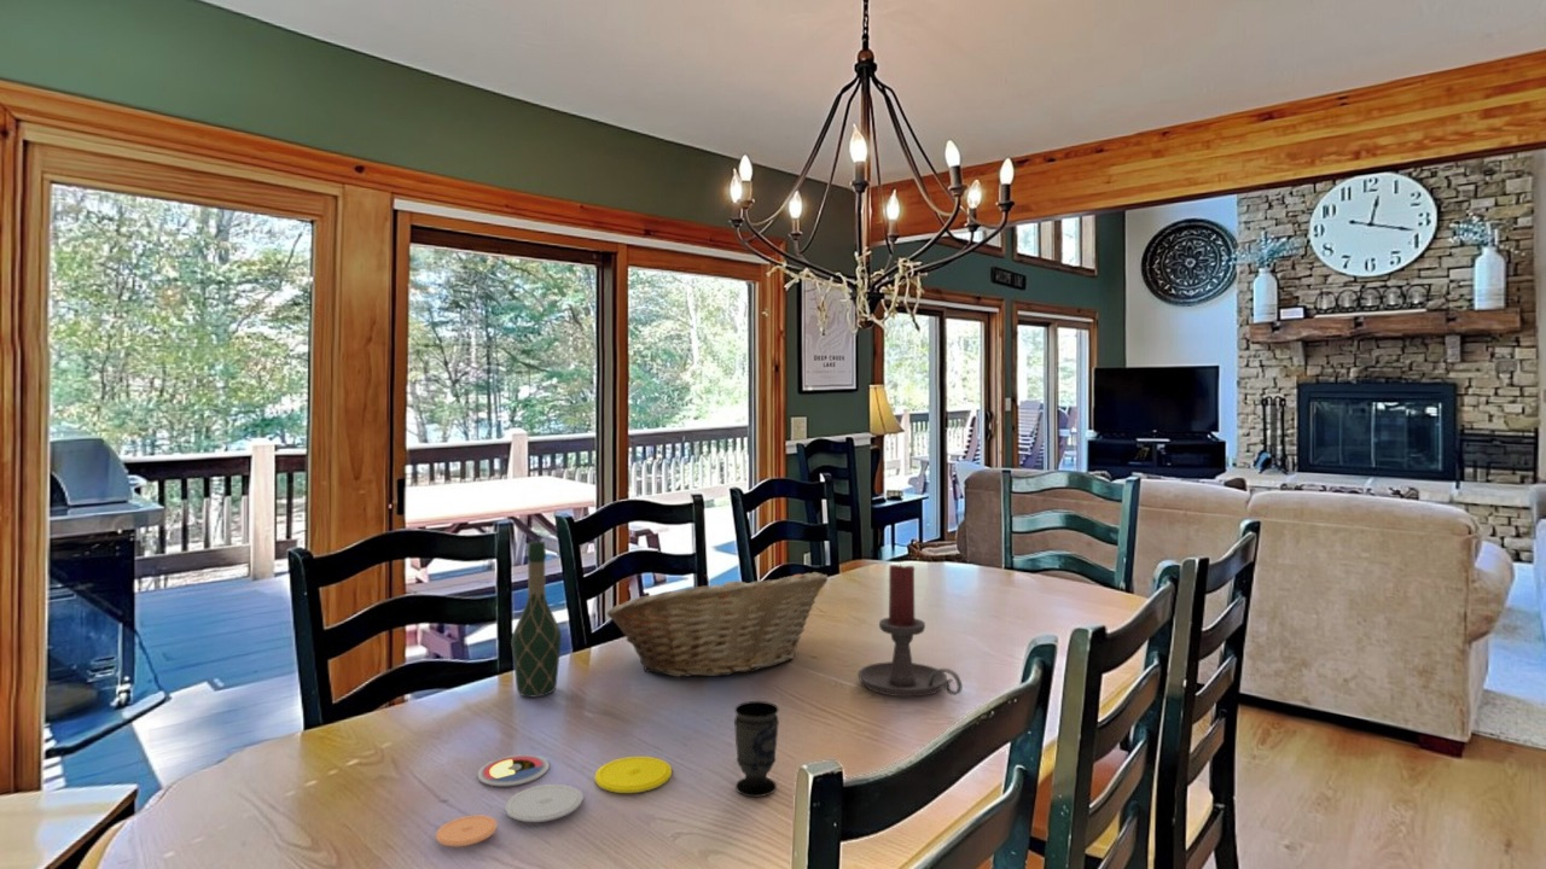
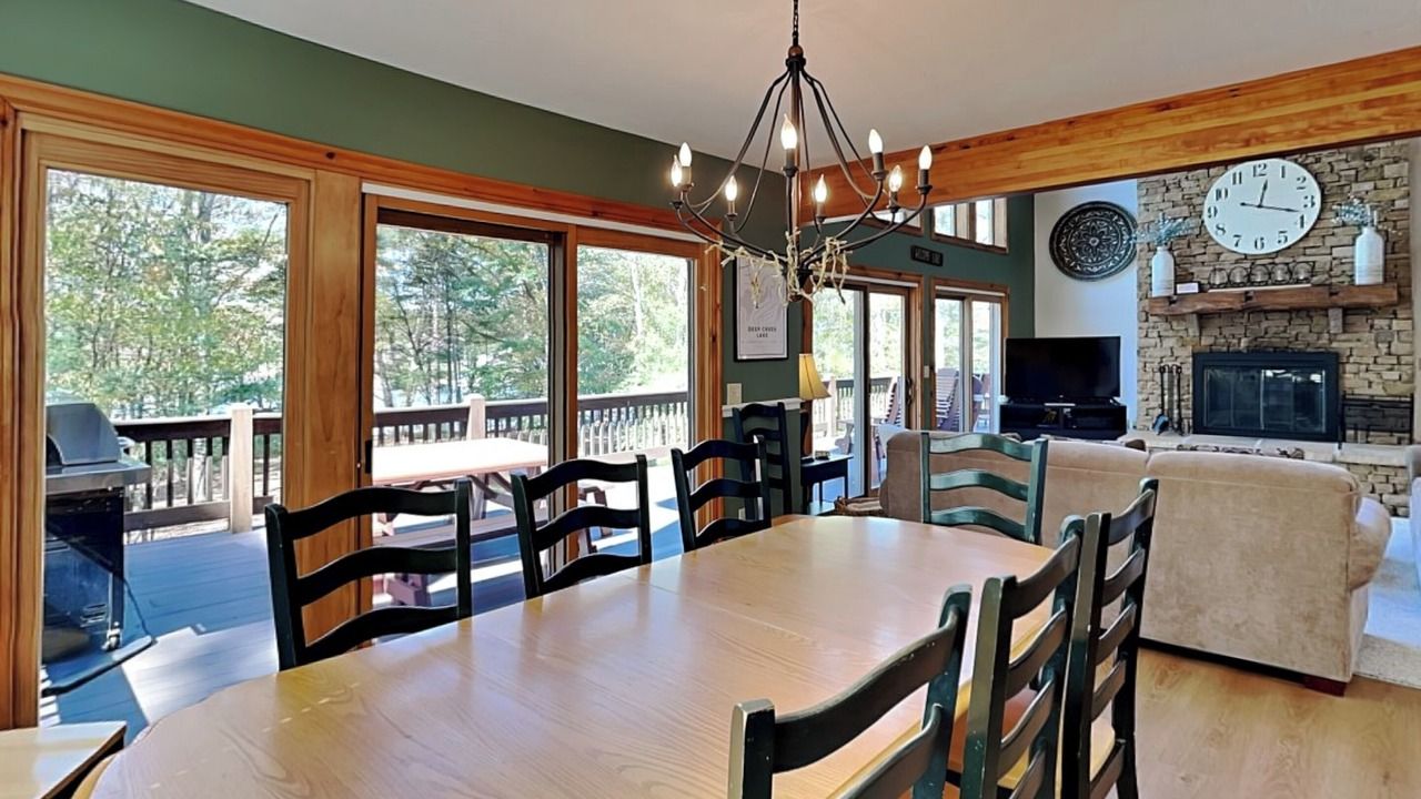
- candle holder [858,562,964,698]
- wine bottle [510,540,563,698]
- cup [733,700,780,798]
- plate [435,753,673,847]
- fruit basket [606,571,829,678]
